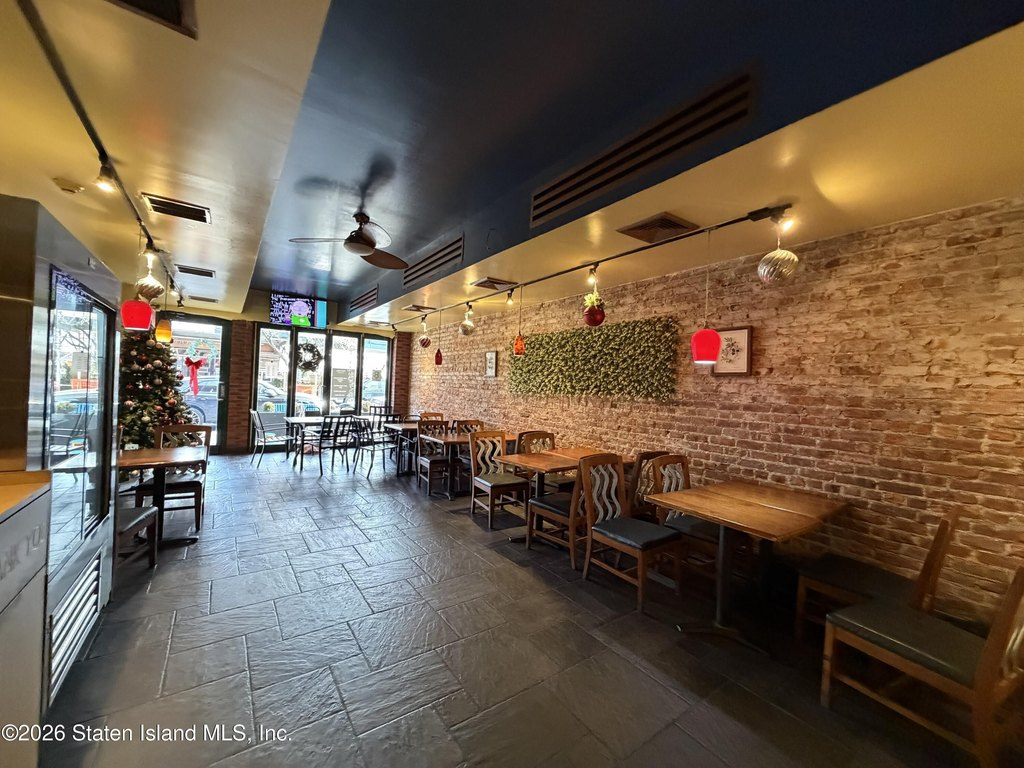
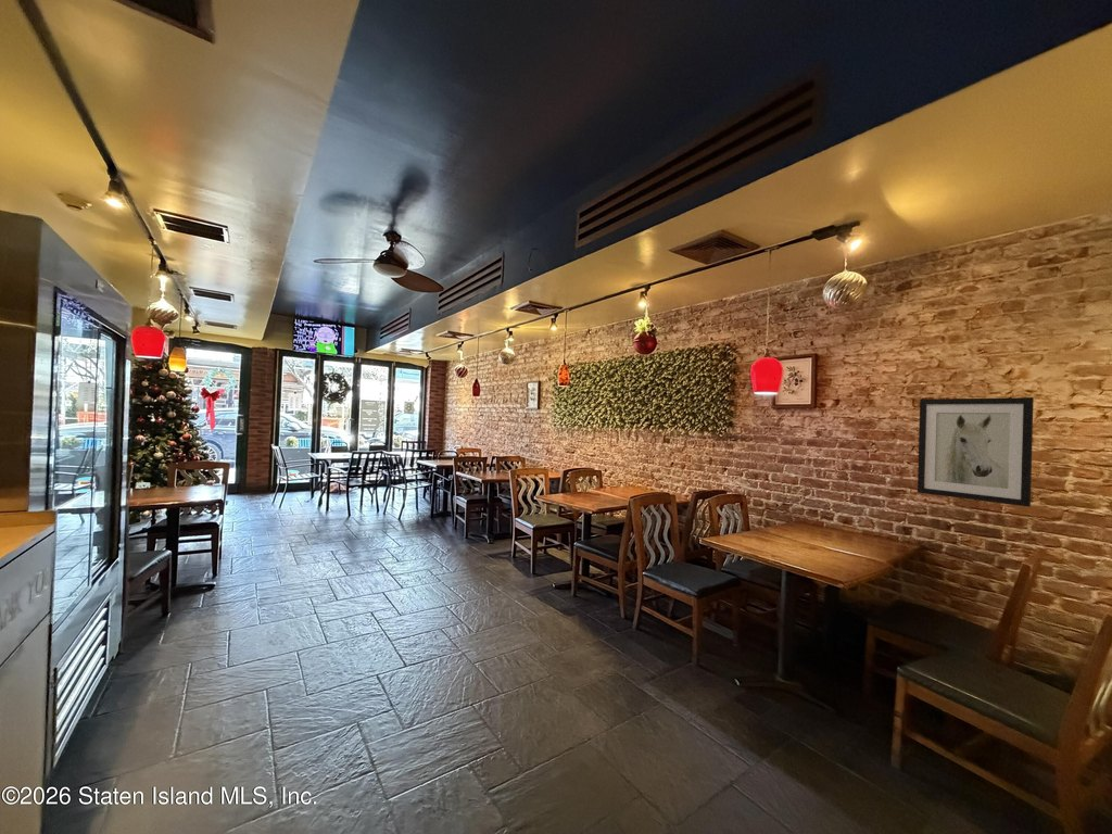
+ wall art [917,396,1035,508]
